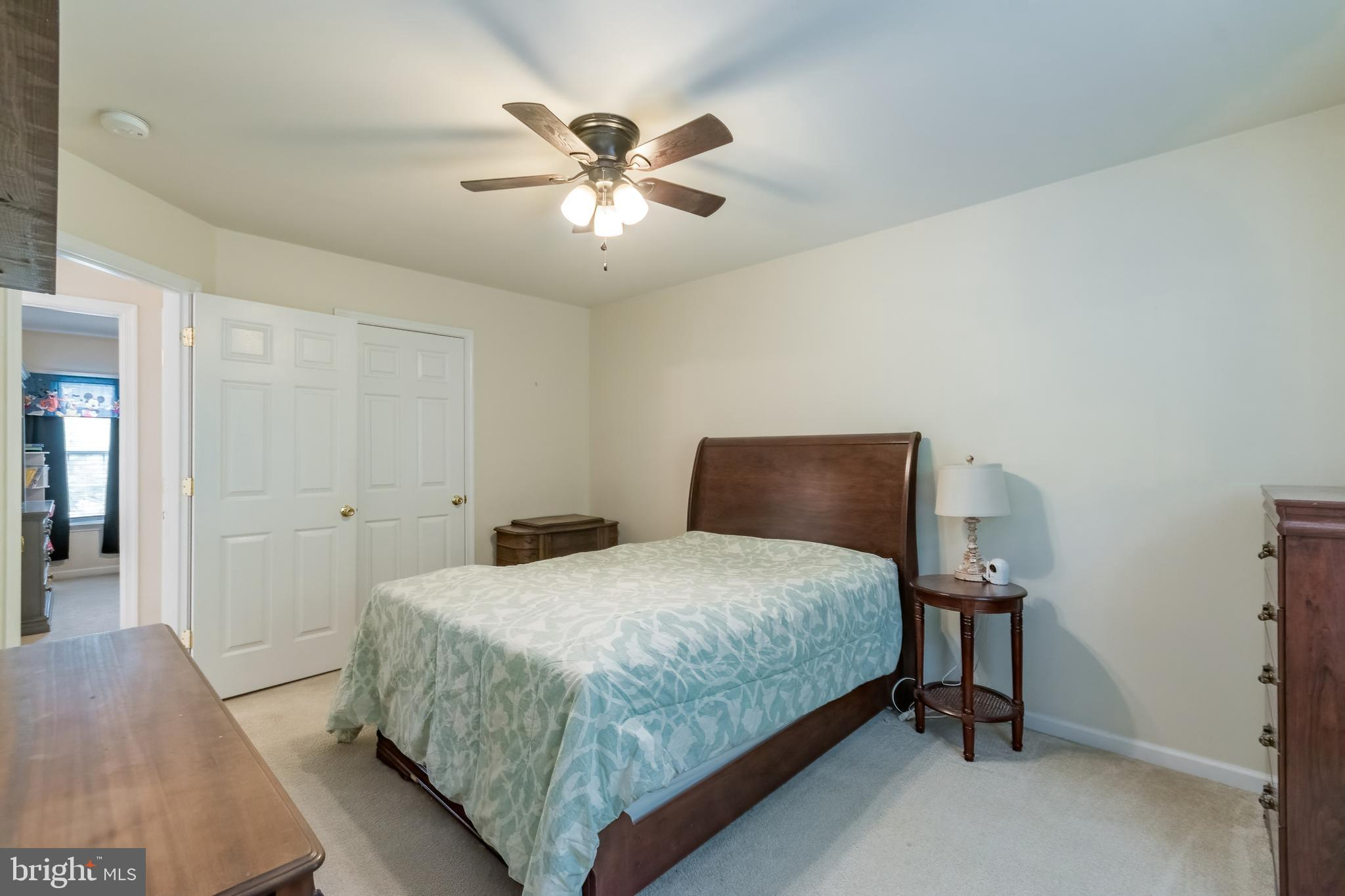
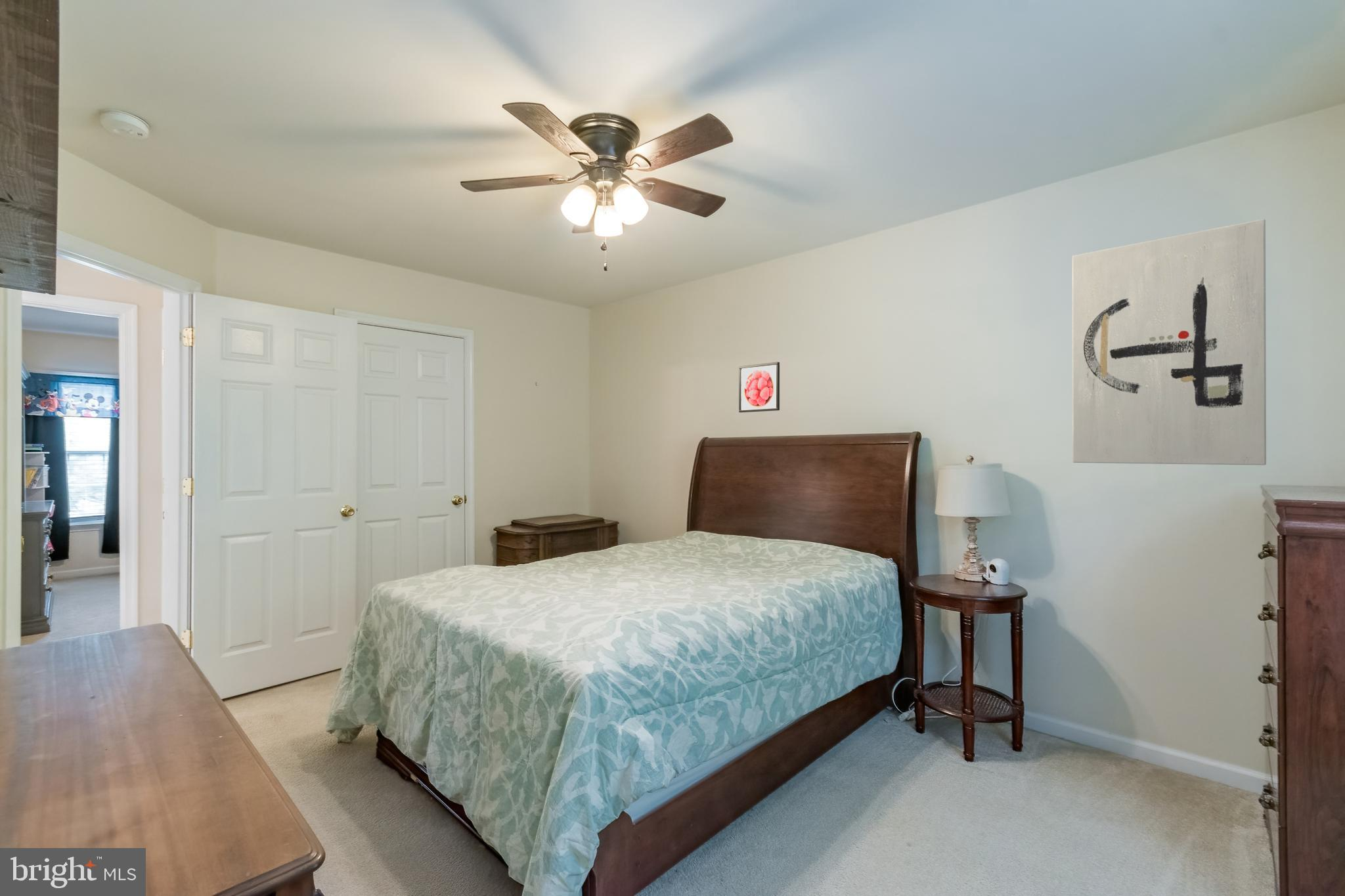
+ wall art [1072,219,1267,466]
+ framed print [738,361,780,413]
